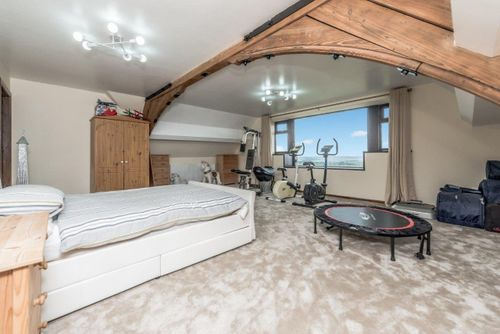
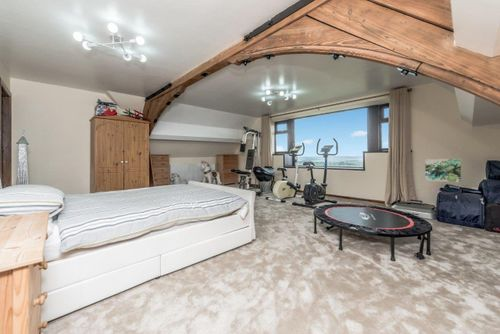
+ wall art [424,158,462,183]
